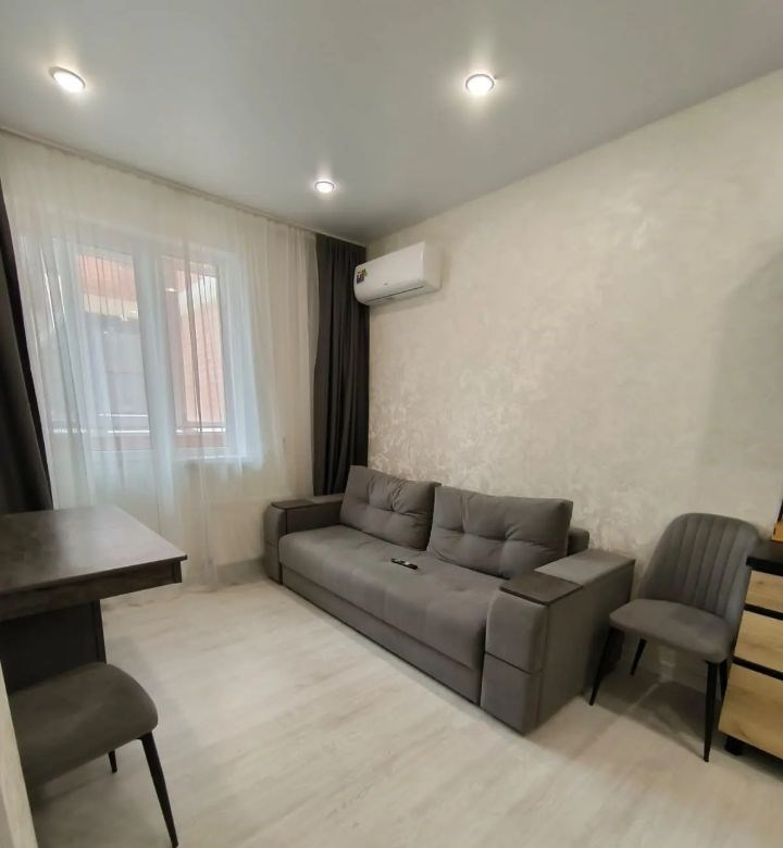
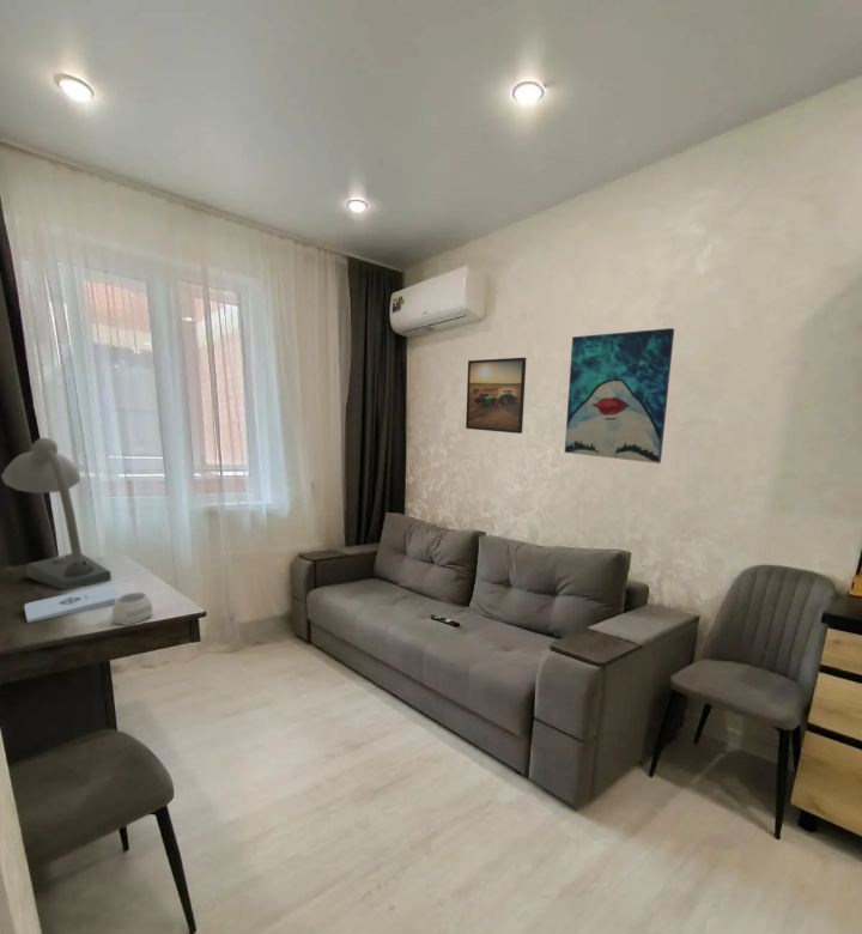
+ mug [110,592,154,625]
+ desk lamp [0,437,113,592]
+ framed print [465,357,528,435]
+ wall art [564,327,675,465]
+ notepad [23,583,121,624]
